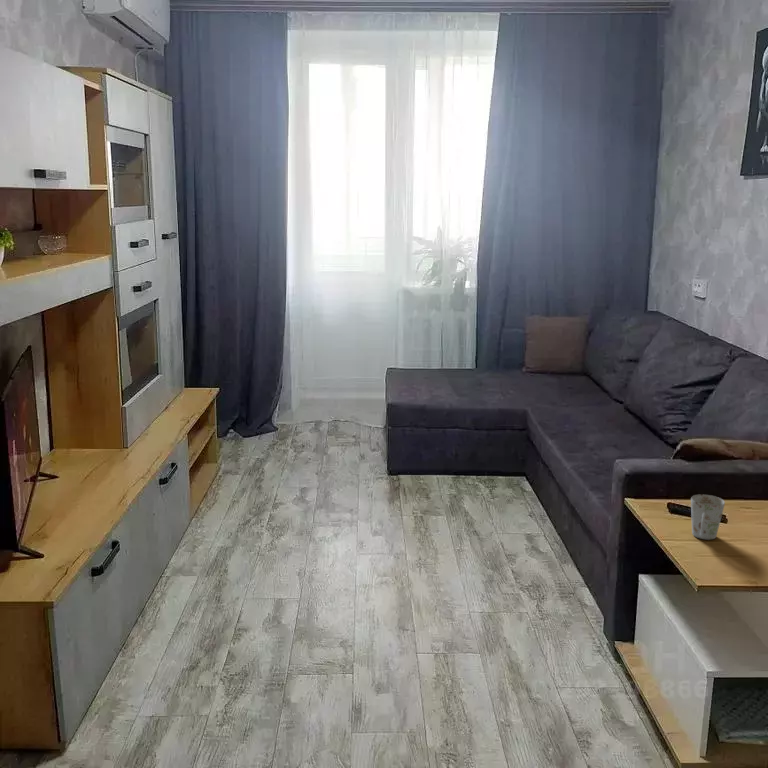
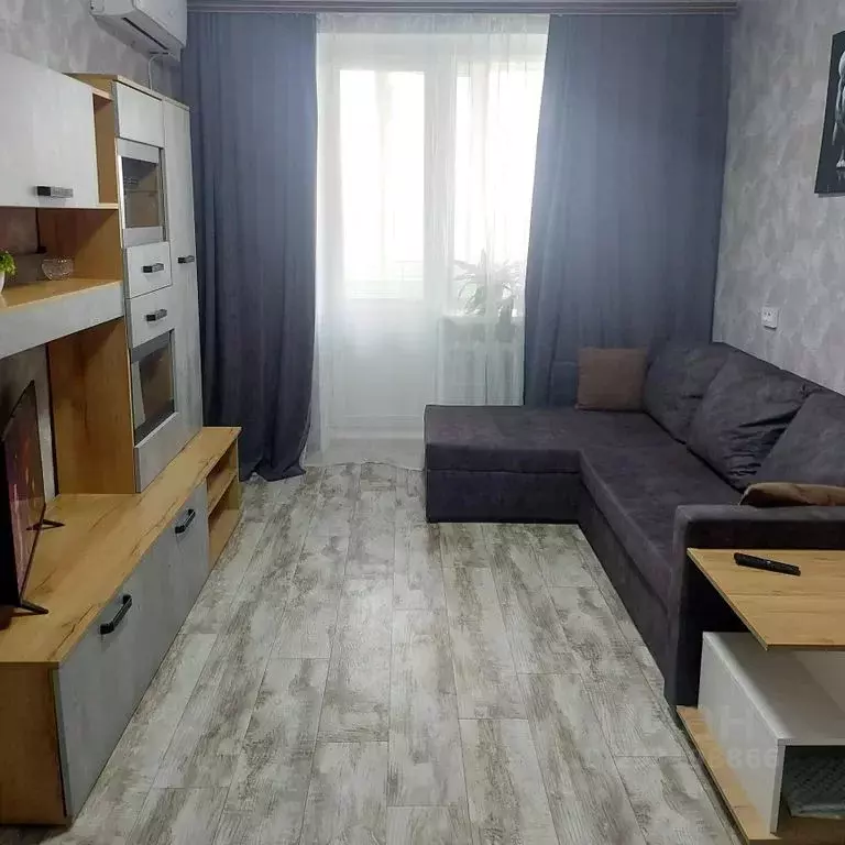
- mug [690,494,726,541]
